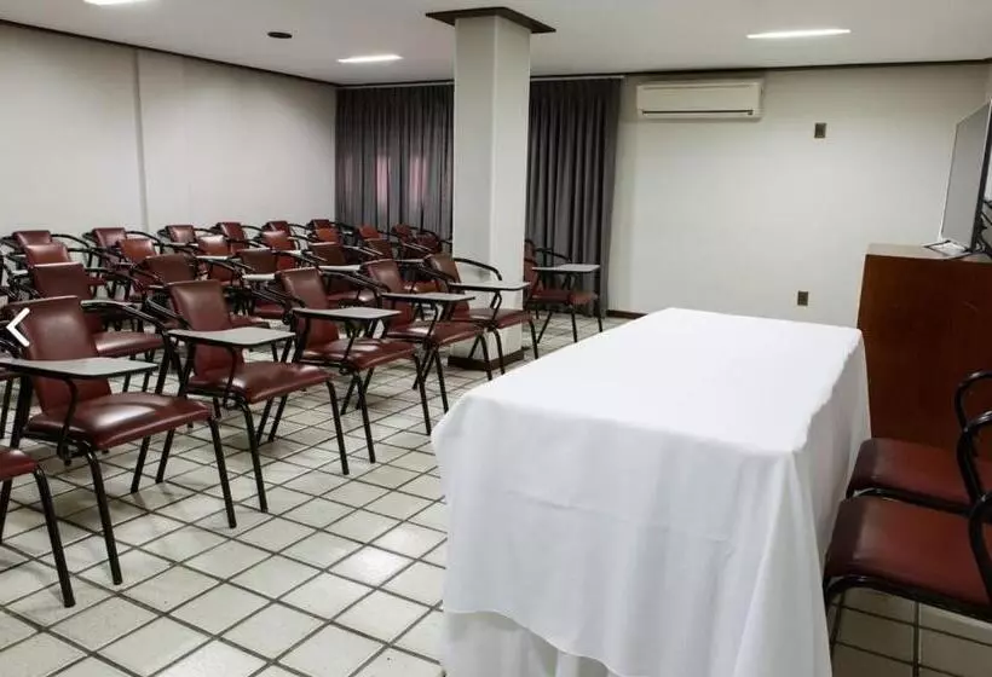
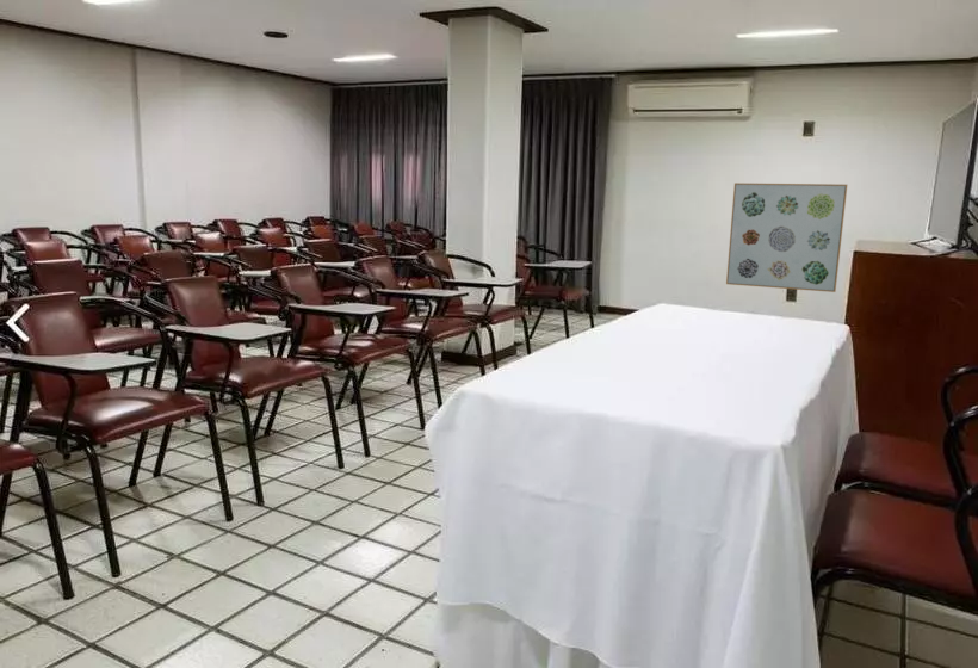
+ wall art [725,181,848,293]
